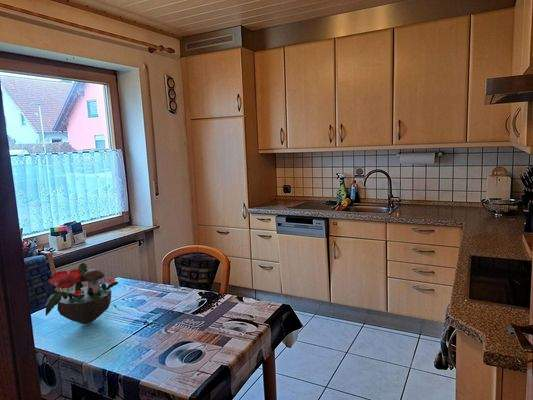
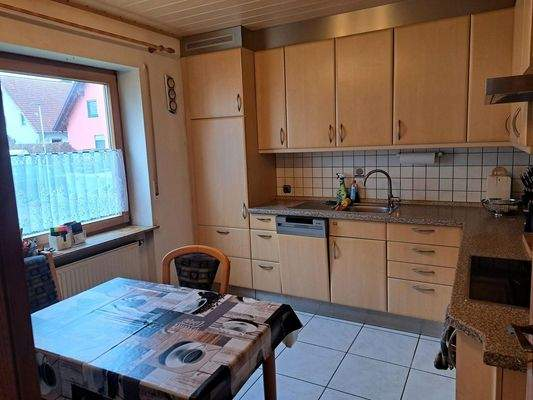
- potted flower [44,262,119,325]
